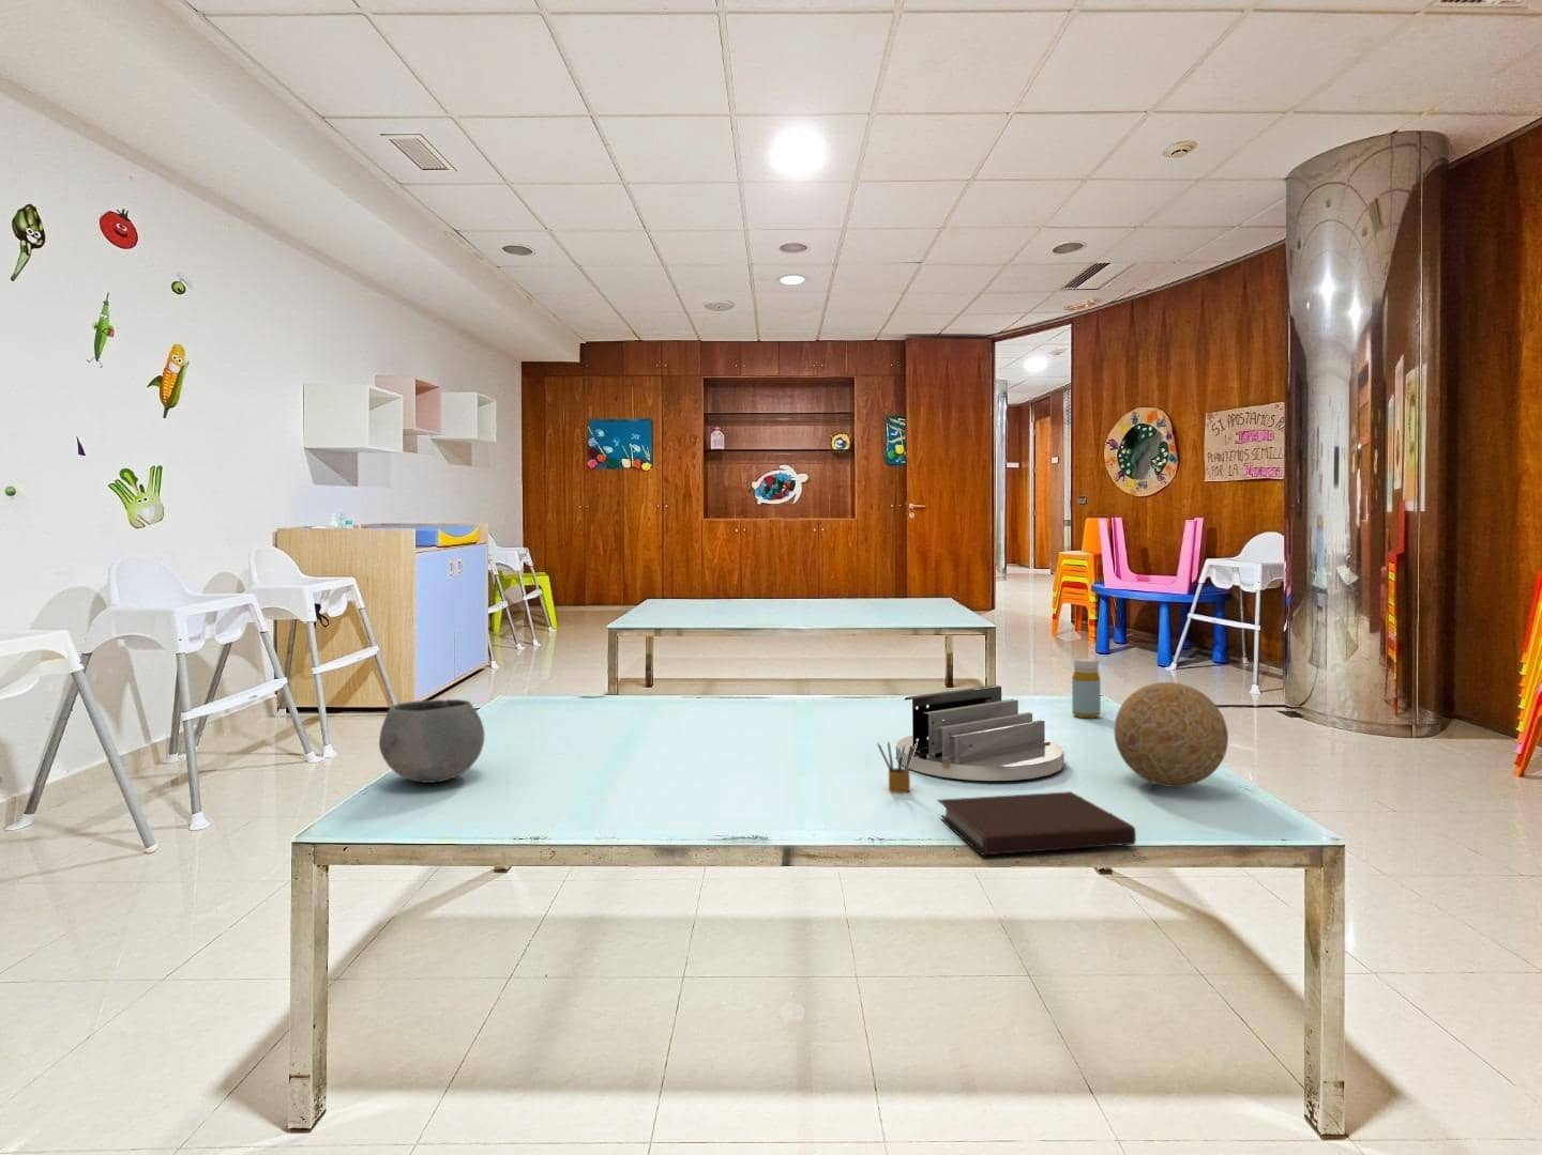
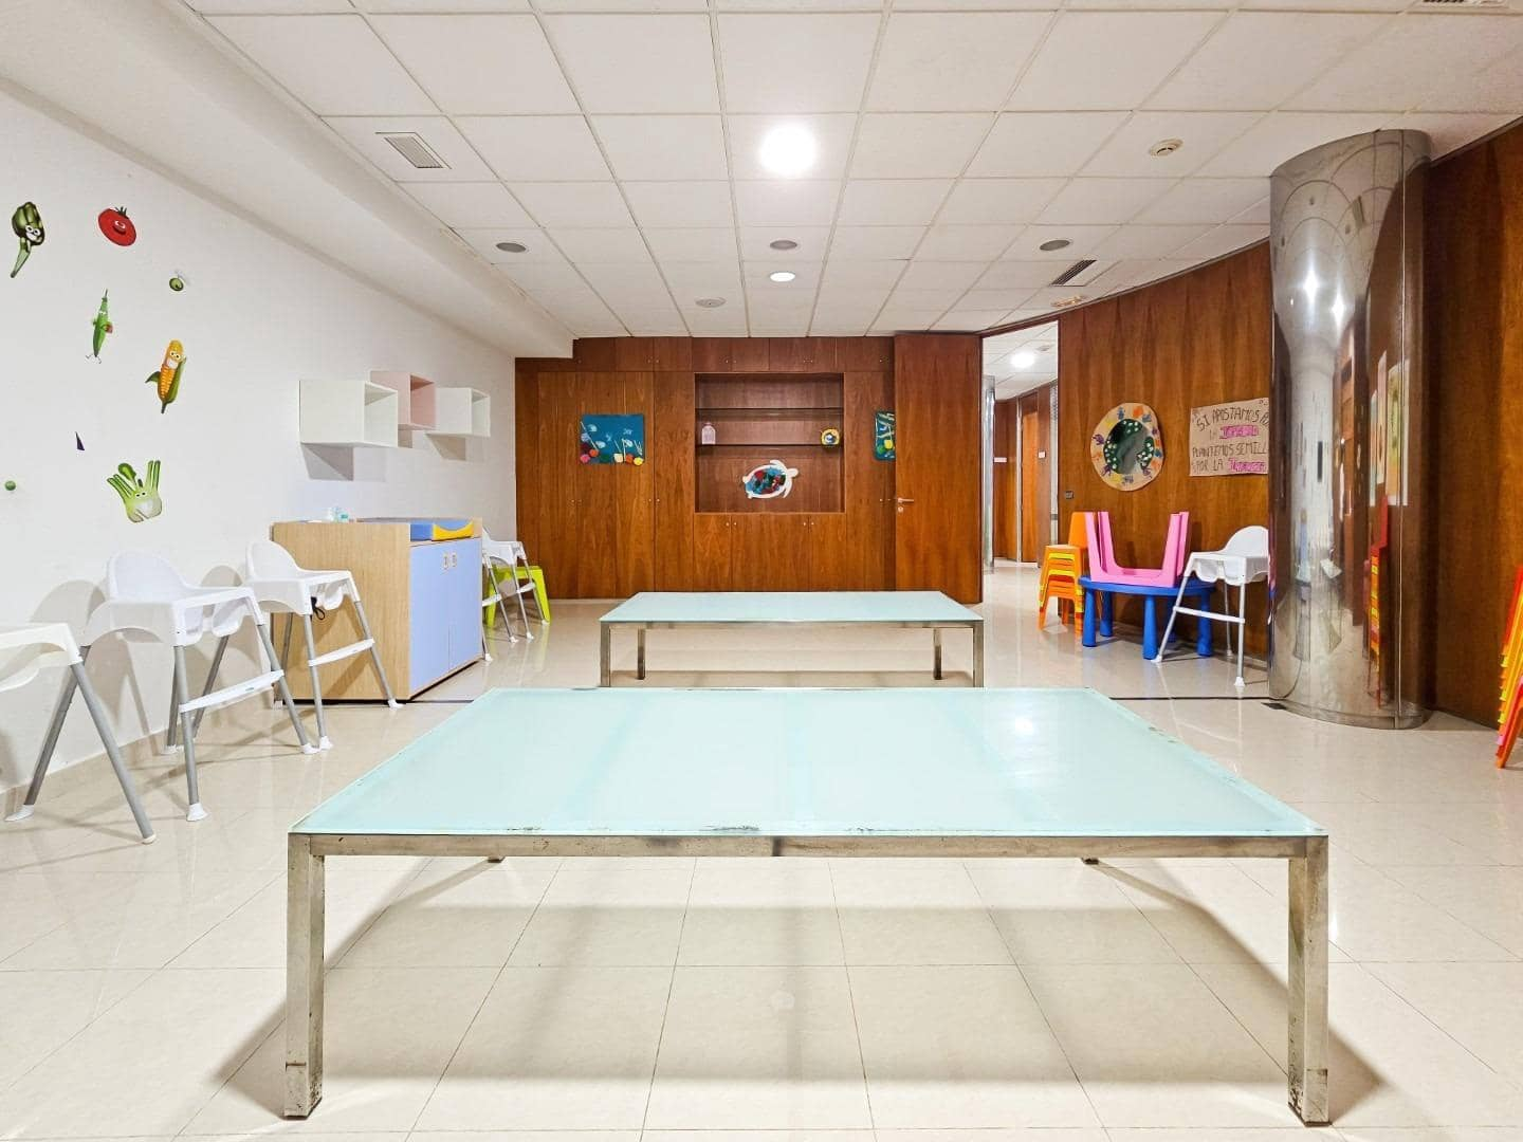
- bottle [1071,658,1102,718]
- notebook [936,790,1138,855]
- desk organizer [895,684,1066,781]
- bowl [378,699,486,784]
- decorative ball [1112,682,1229,789]
- pencil box [875,740,918,795]
